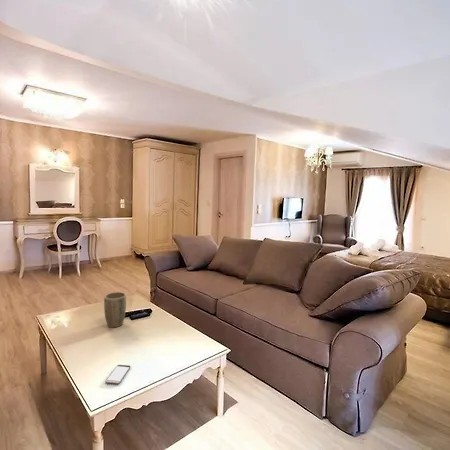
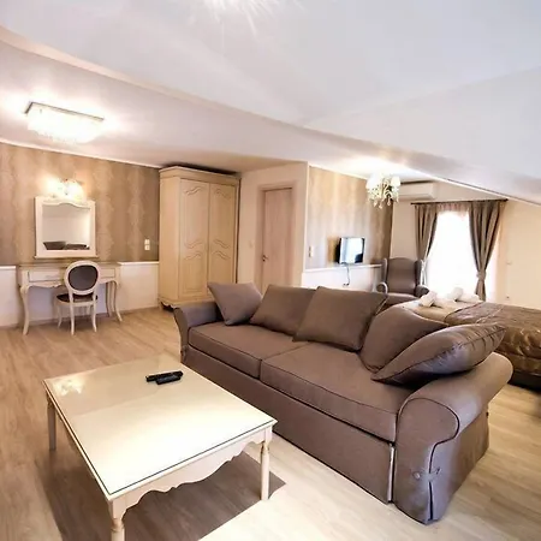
- smartphone [104,364,131,385]
- plant pot [103,291,127,328]
